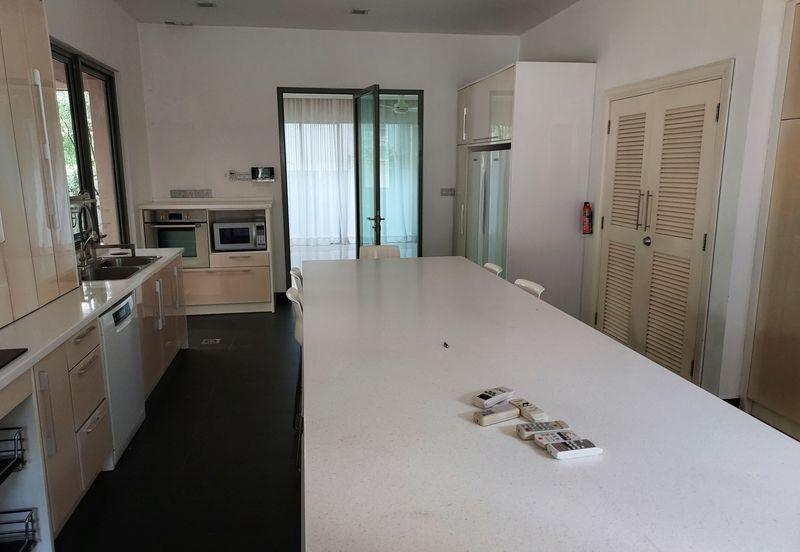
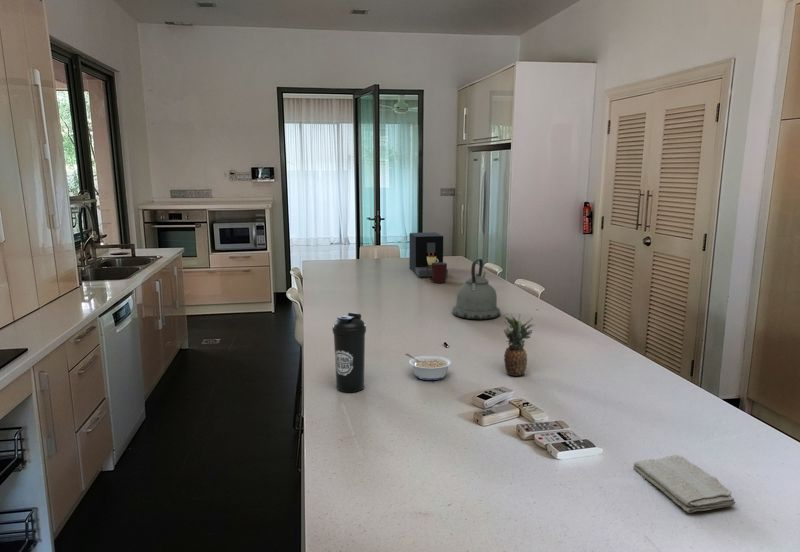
+ legume [404,352,453,381]
+ mug [427,262,448,284]
+ kettle [451,258,501,320]
+ fruit [501,313,537,377]
+ water bottle [332,312,367,393]
+ coffee maker [408,231,449,278]
+ washcloth [632,454,736,514]
